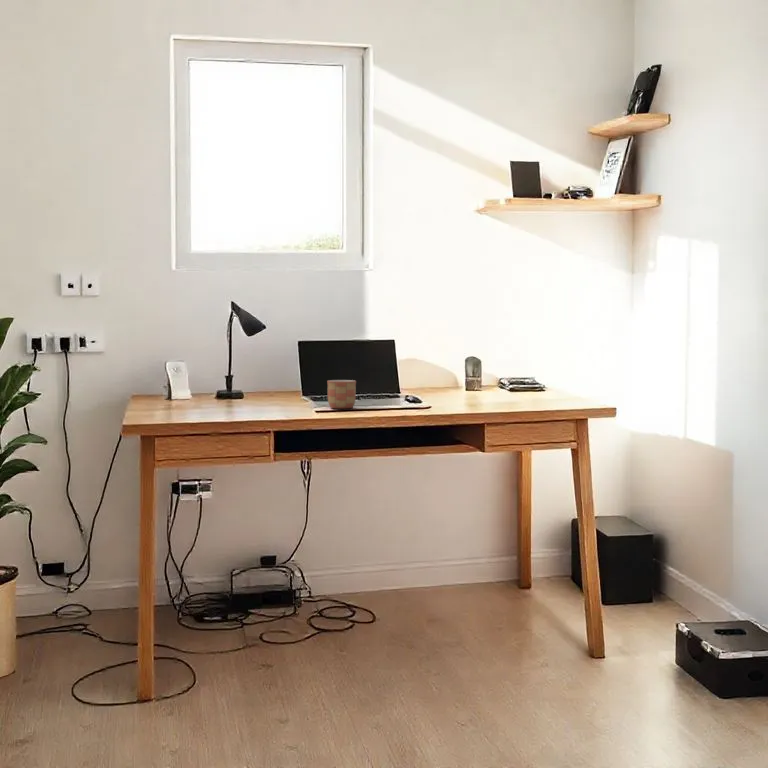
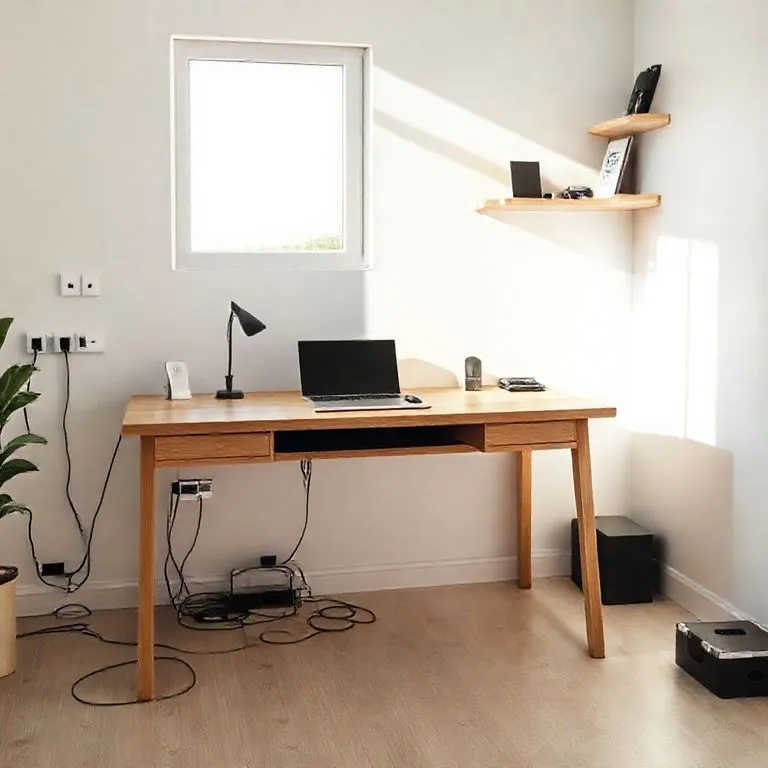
- mug [326,379,357,409]
